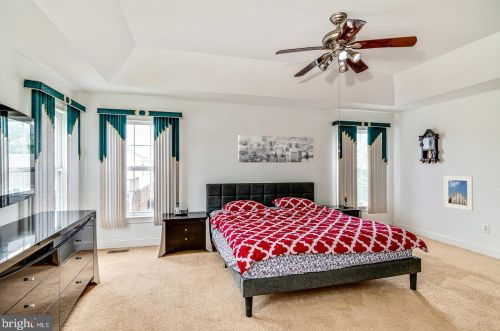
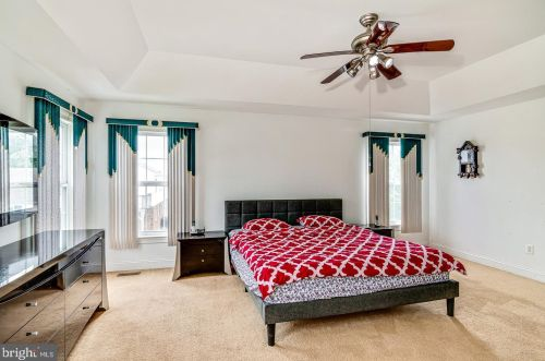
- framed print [443,175,474,212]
- wall art [237,134,314,164]
